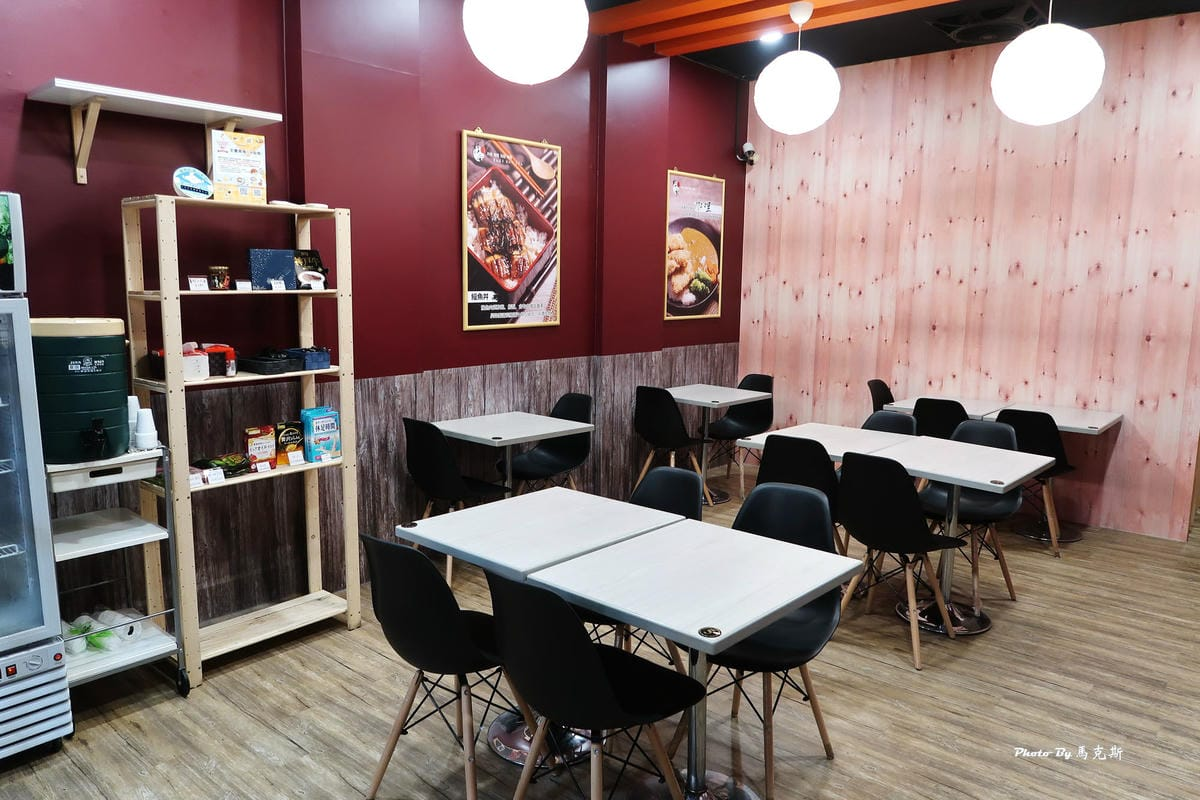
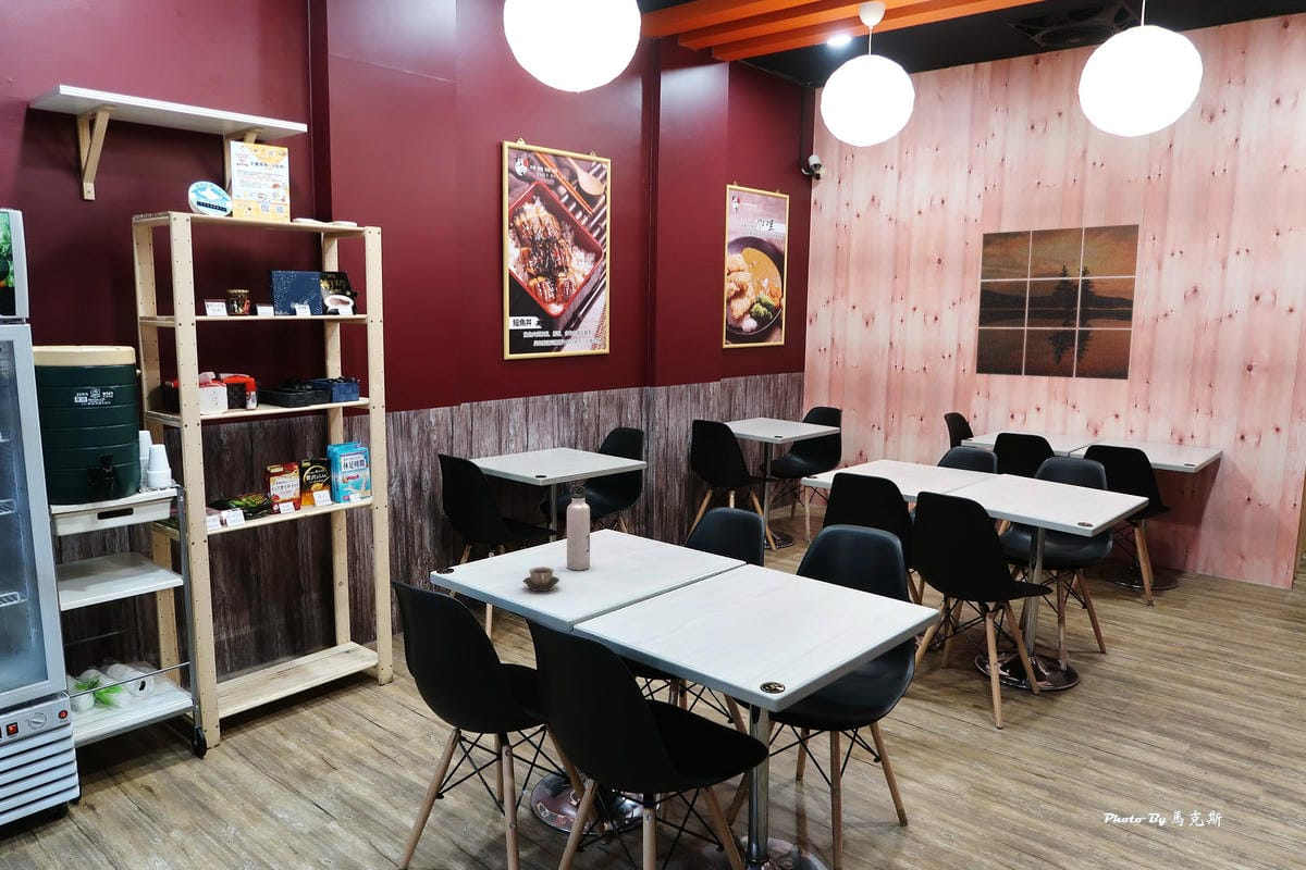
+ water bottle [566,485,591,571]
+ cup [522,566,560,593]
+ wall art [975,223,1141,381]
